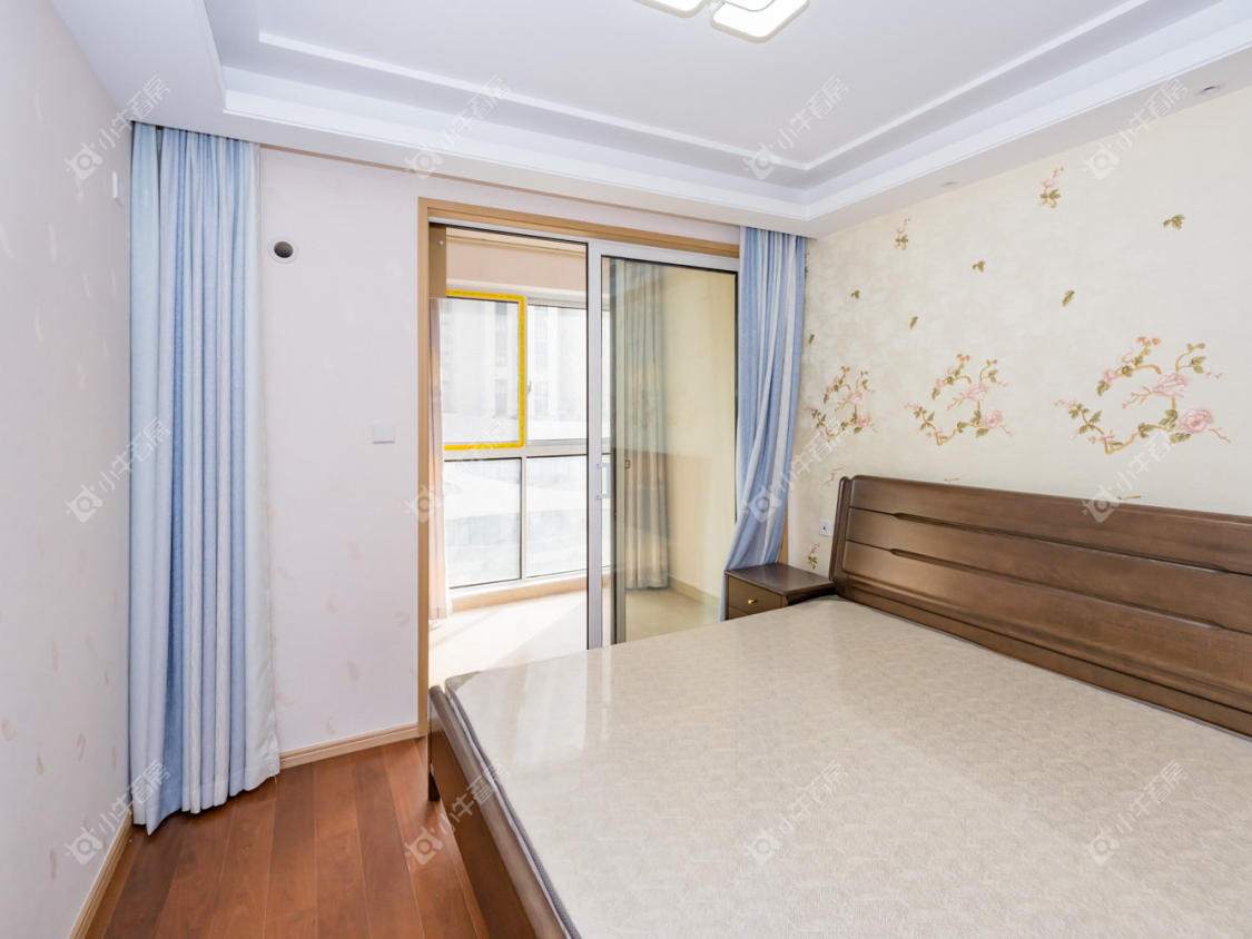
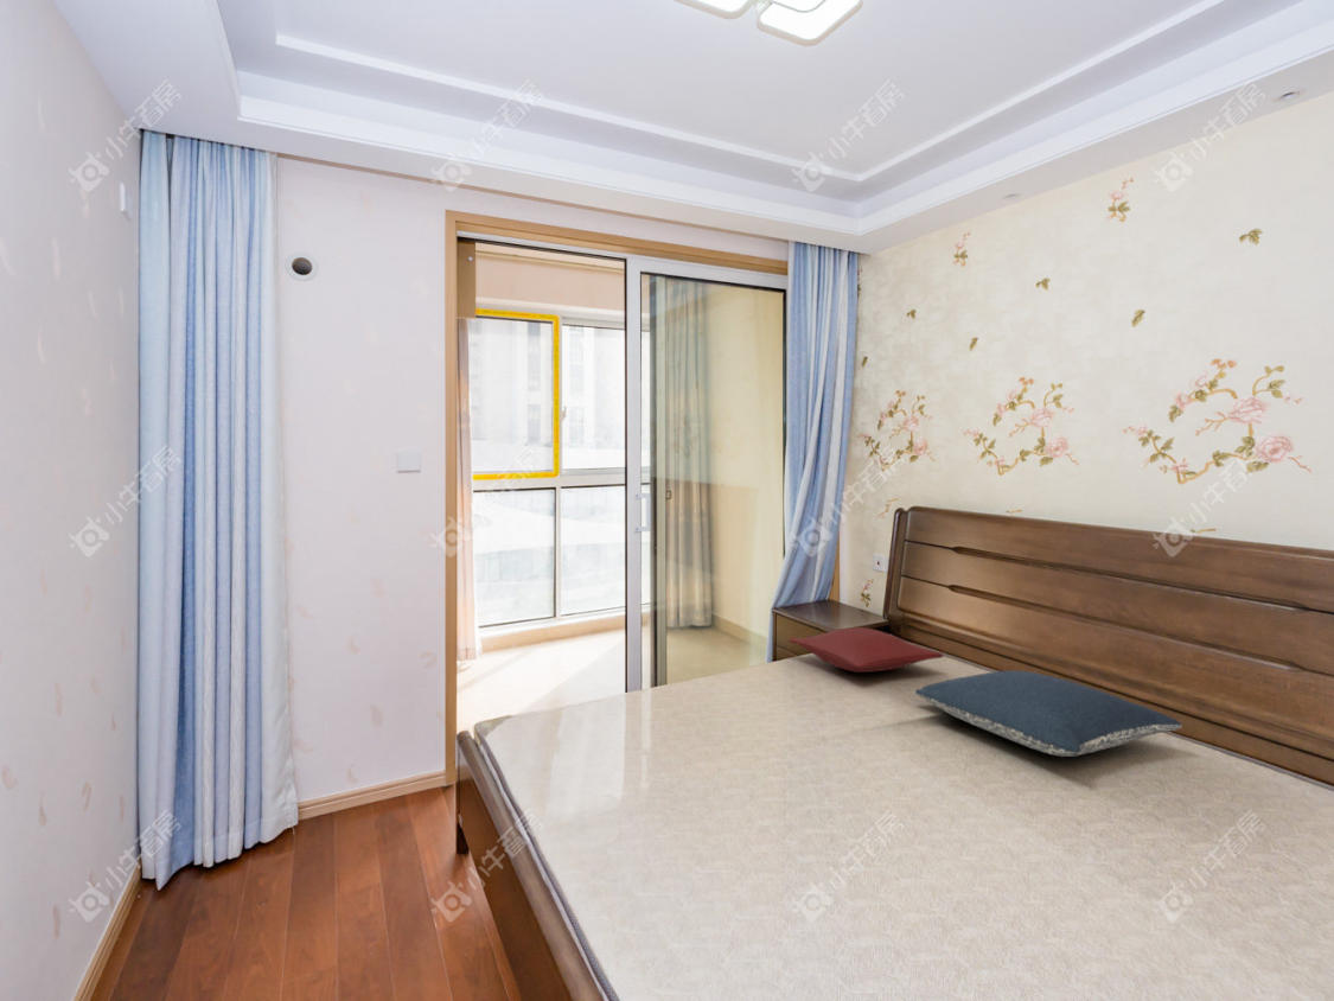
+ pillow [914,669,1183,758]
+ pillow [787,626,944,674]
